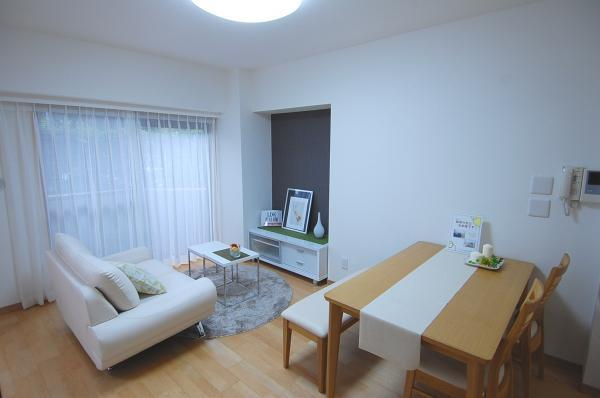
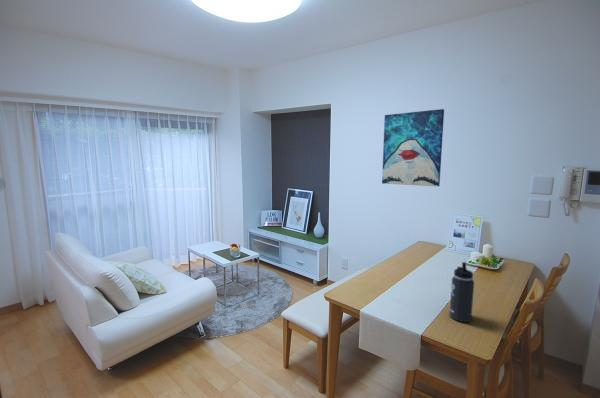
+ thermos bottle [449,261,475,323]
+ wall art [381,108,445,187]
